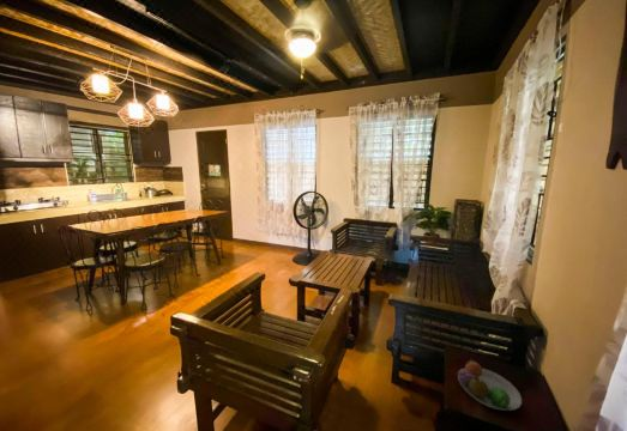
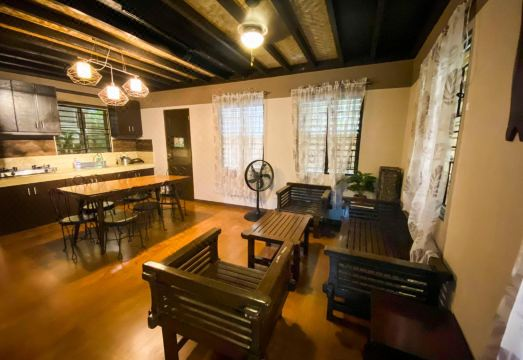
- fruit bowl [457,359,523,412]
